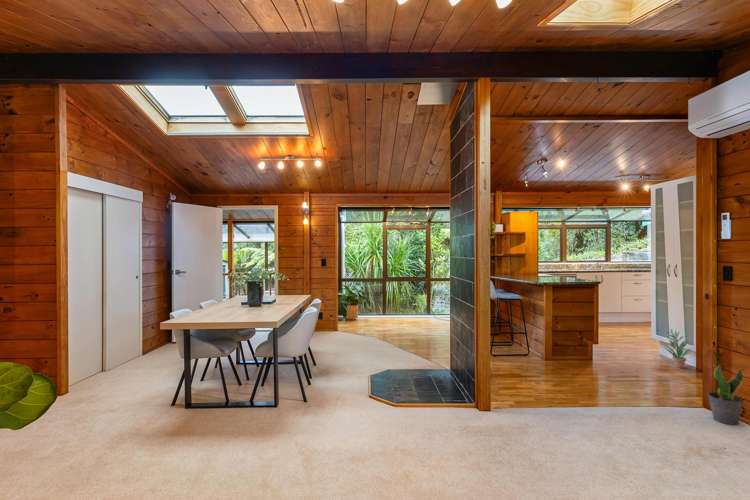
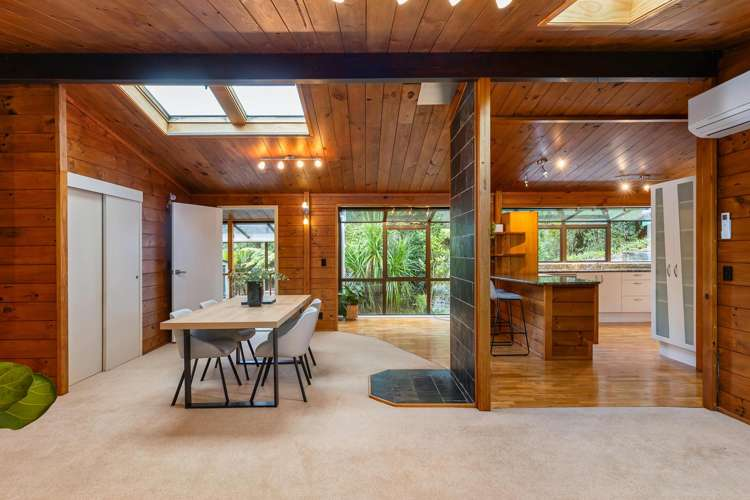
- potted plant [707,364,744,426]
- potted plant [664,328,693,369]
